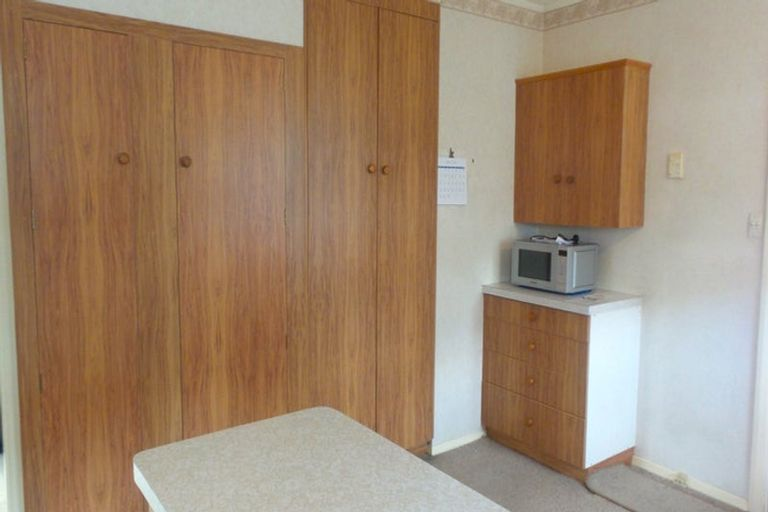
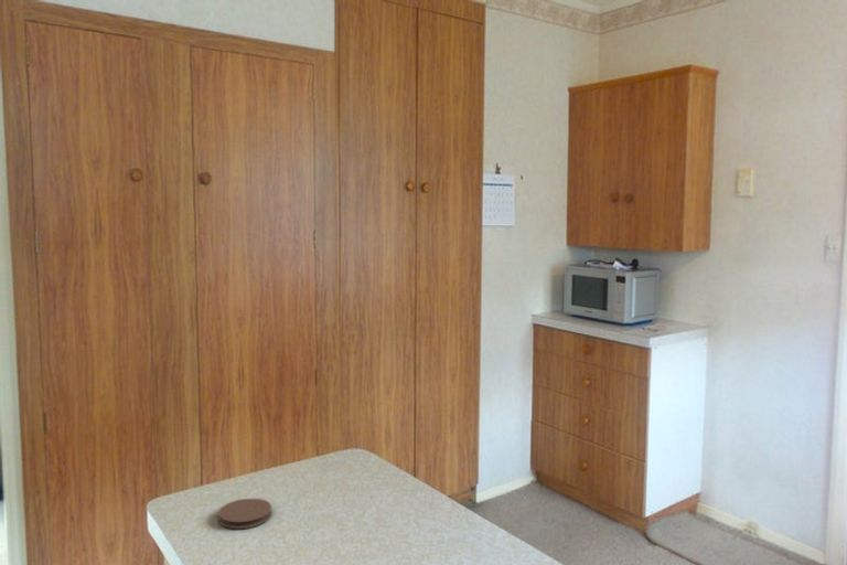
+ coaster [217,498,272,530]
